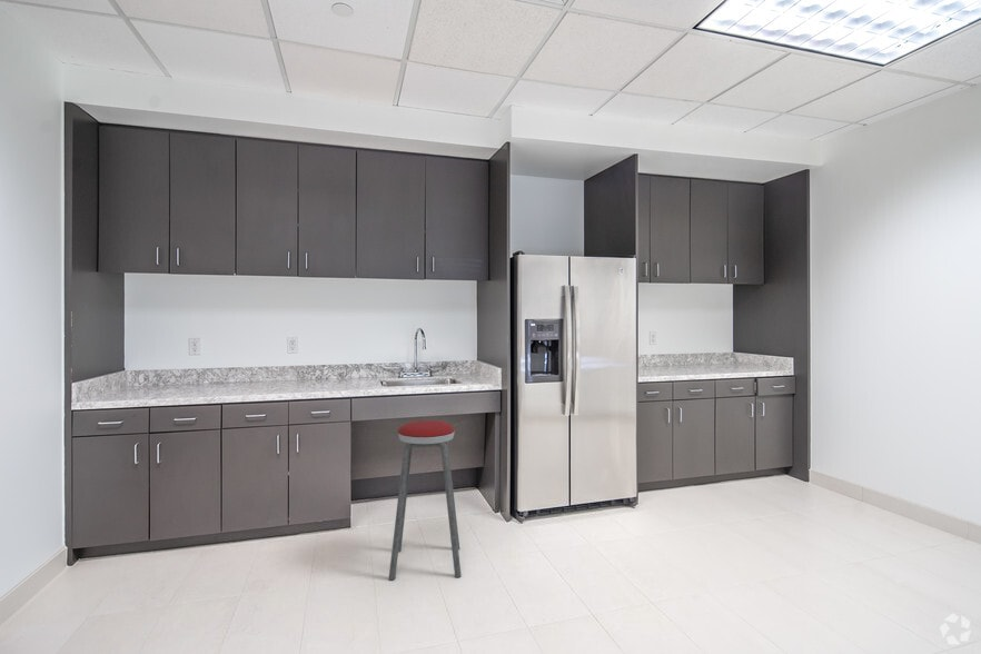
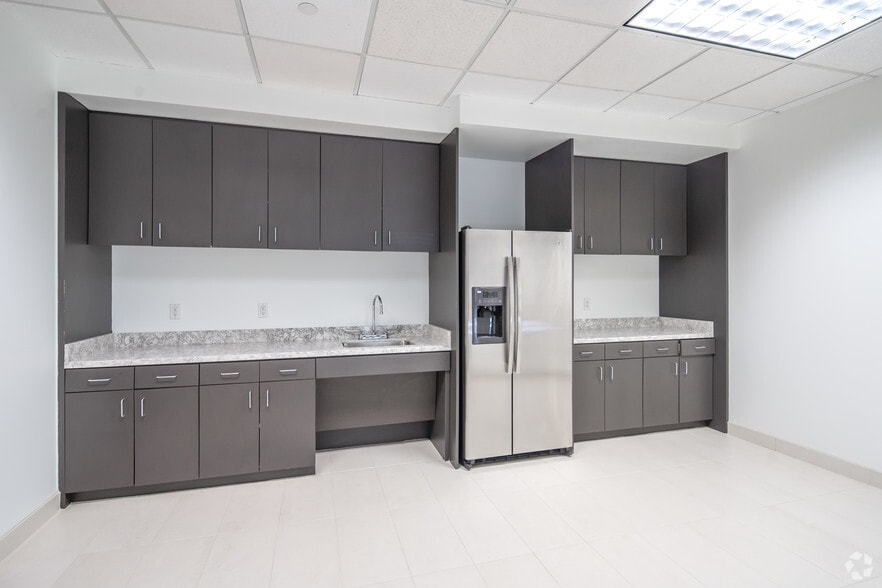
- music stool [388,419,463,581]
